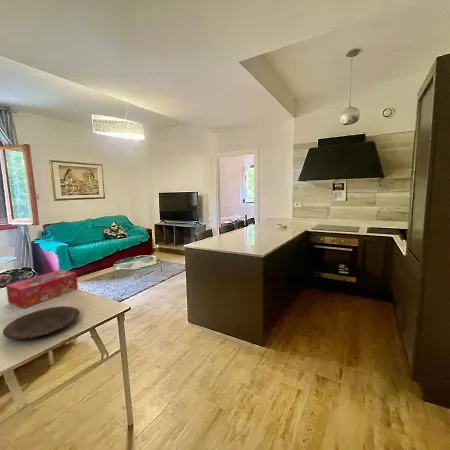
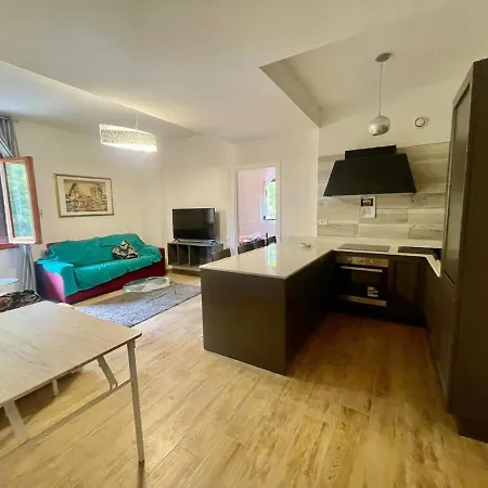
- tissue box [5,269,79,309]
- plate [2,305,80,340]
